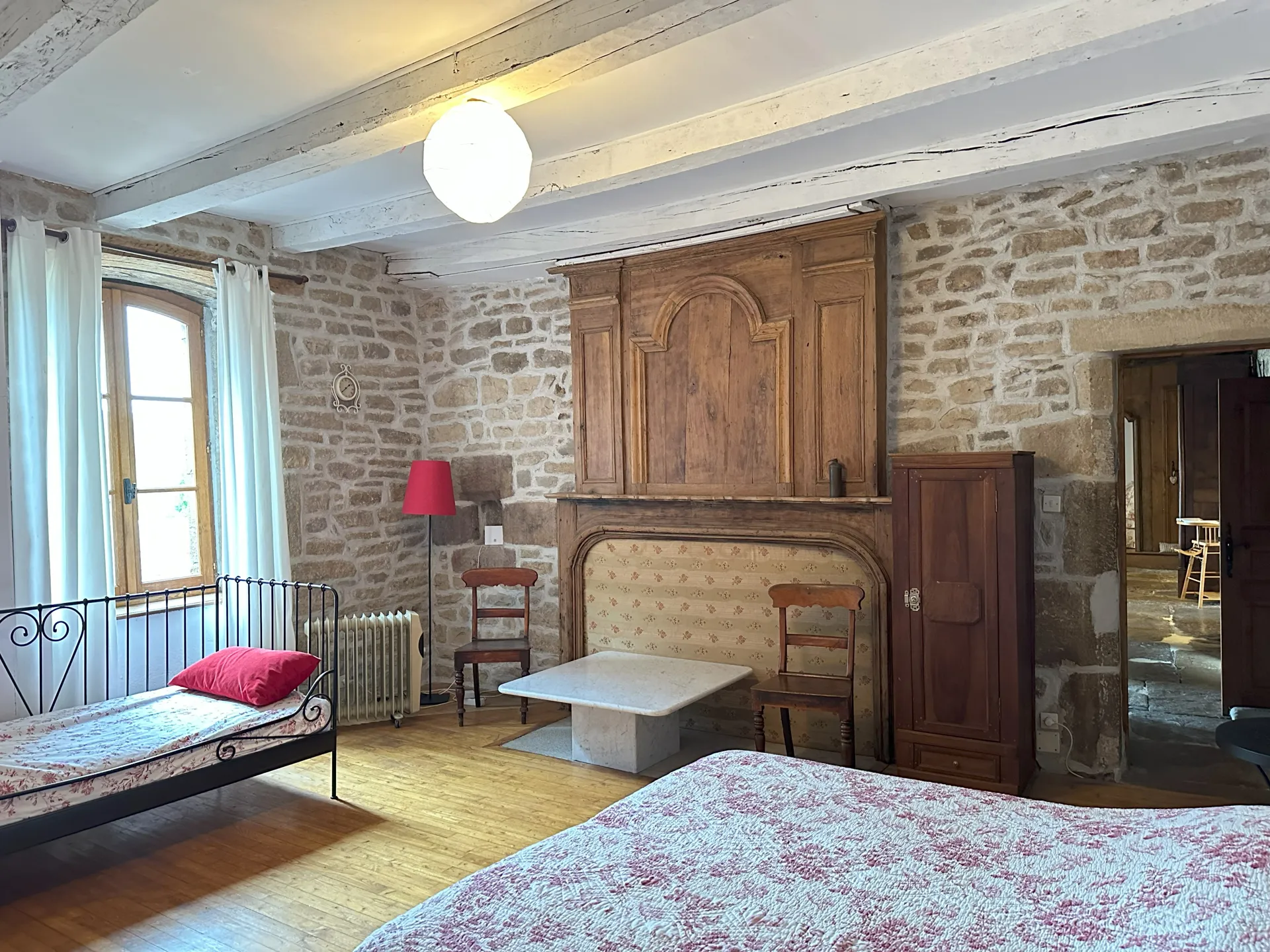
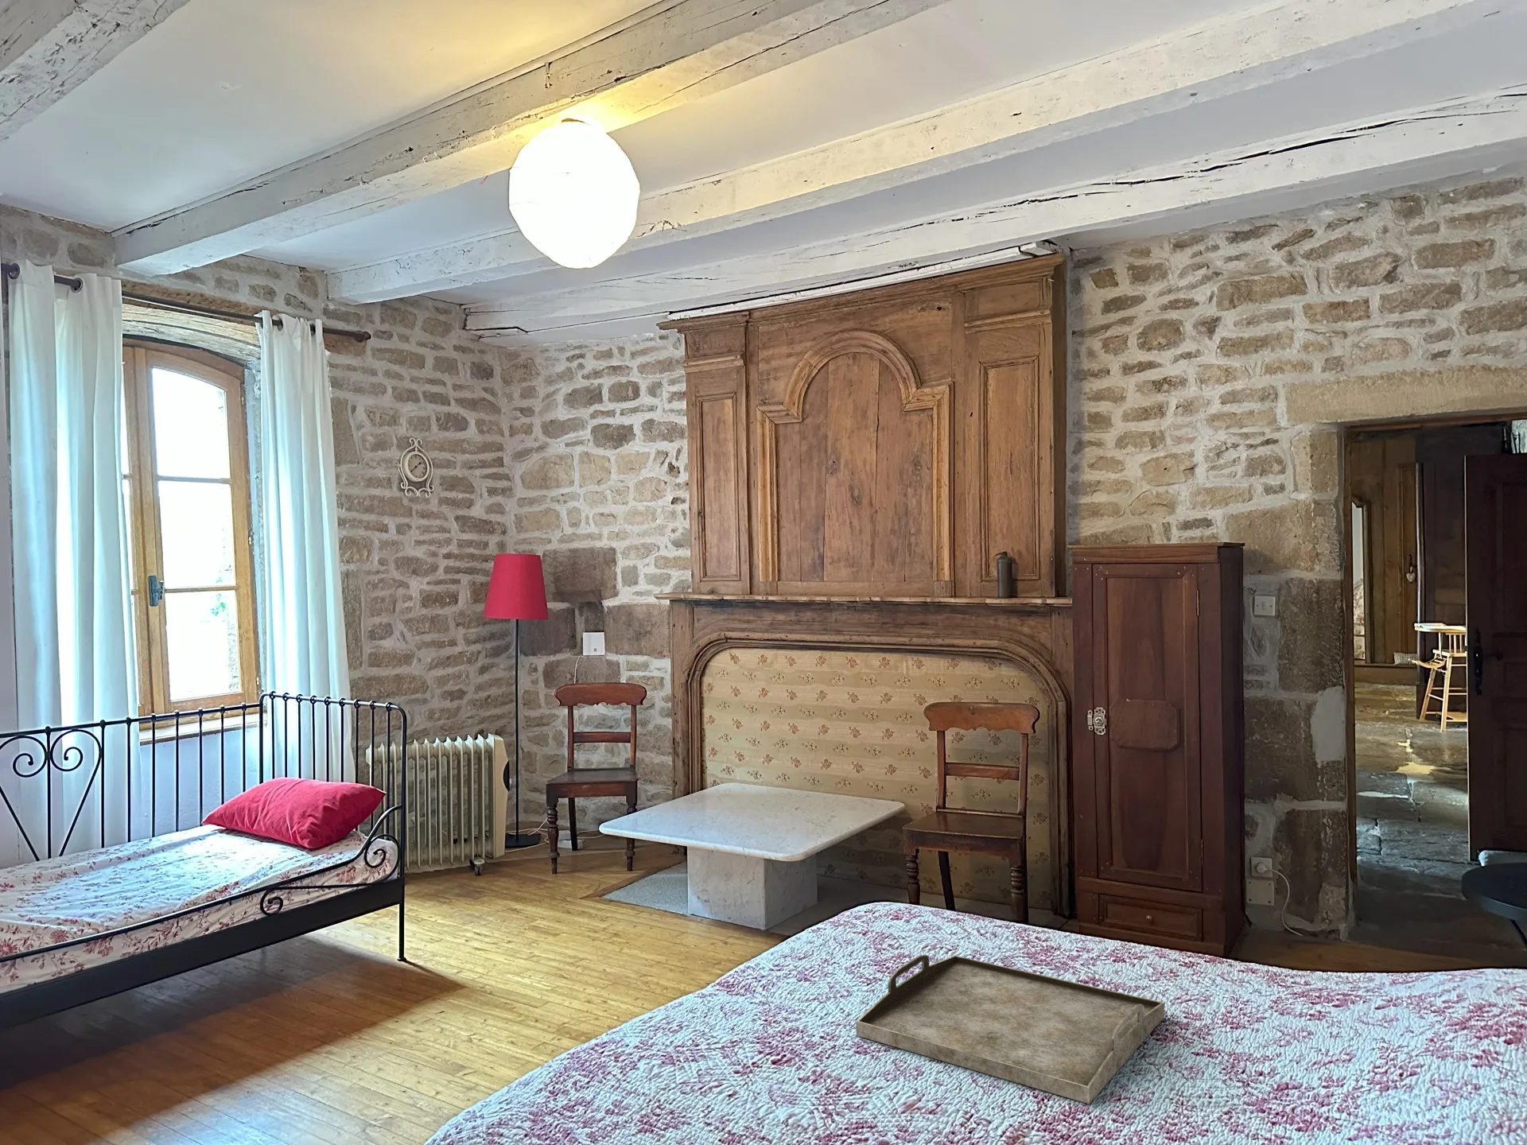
+ serving tray [855,954,1165,1104]
